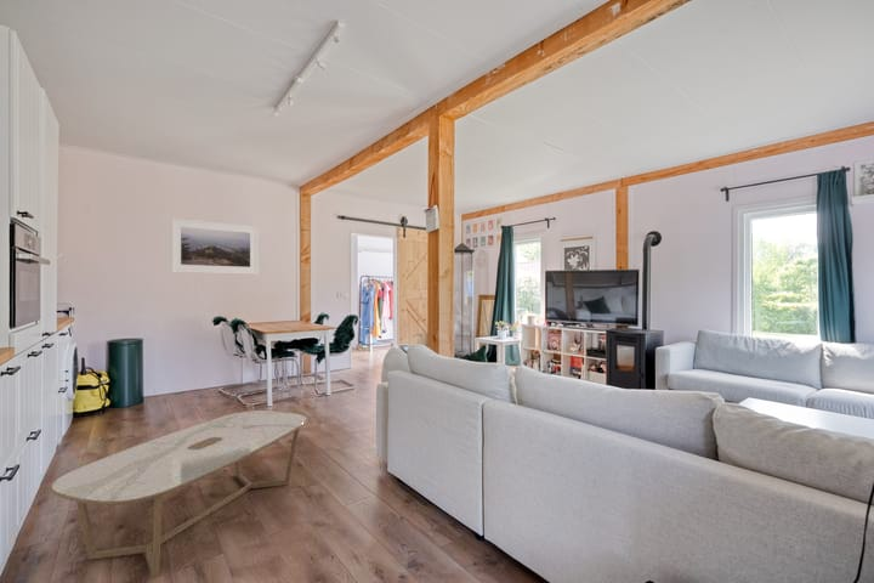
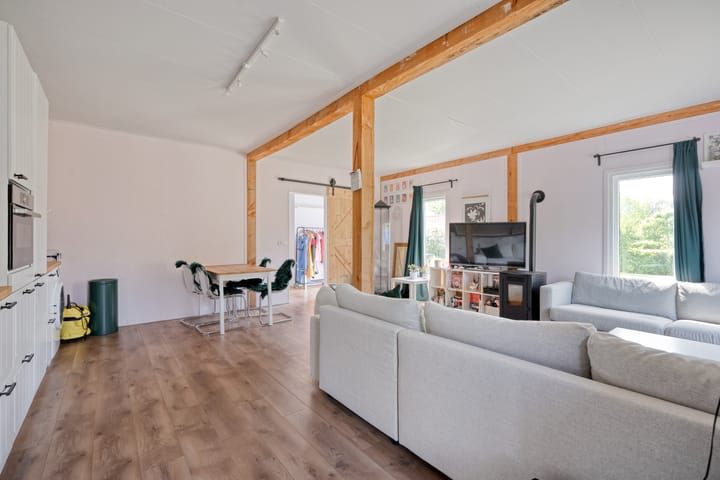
- coffee table [47,409,310,578]
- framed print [170,217,260,276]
